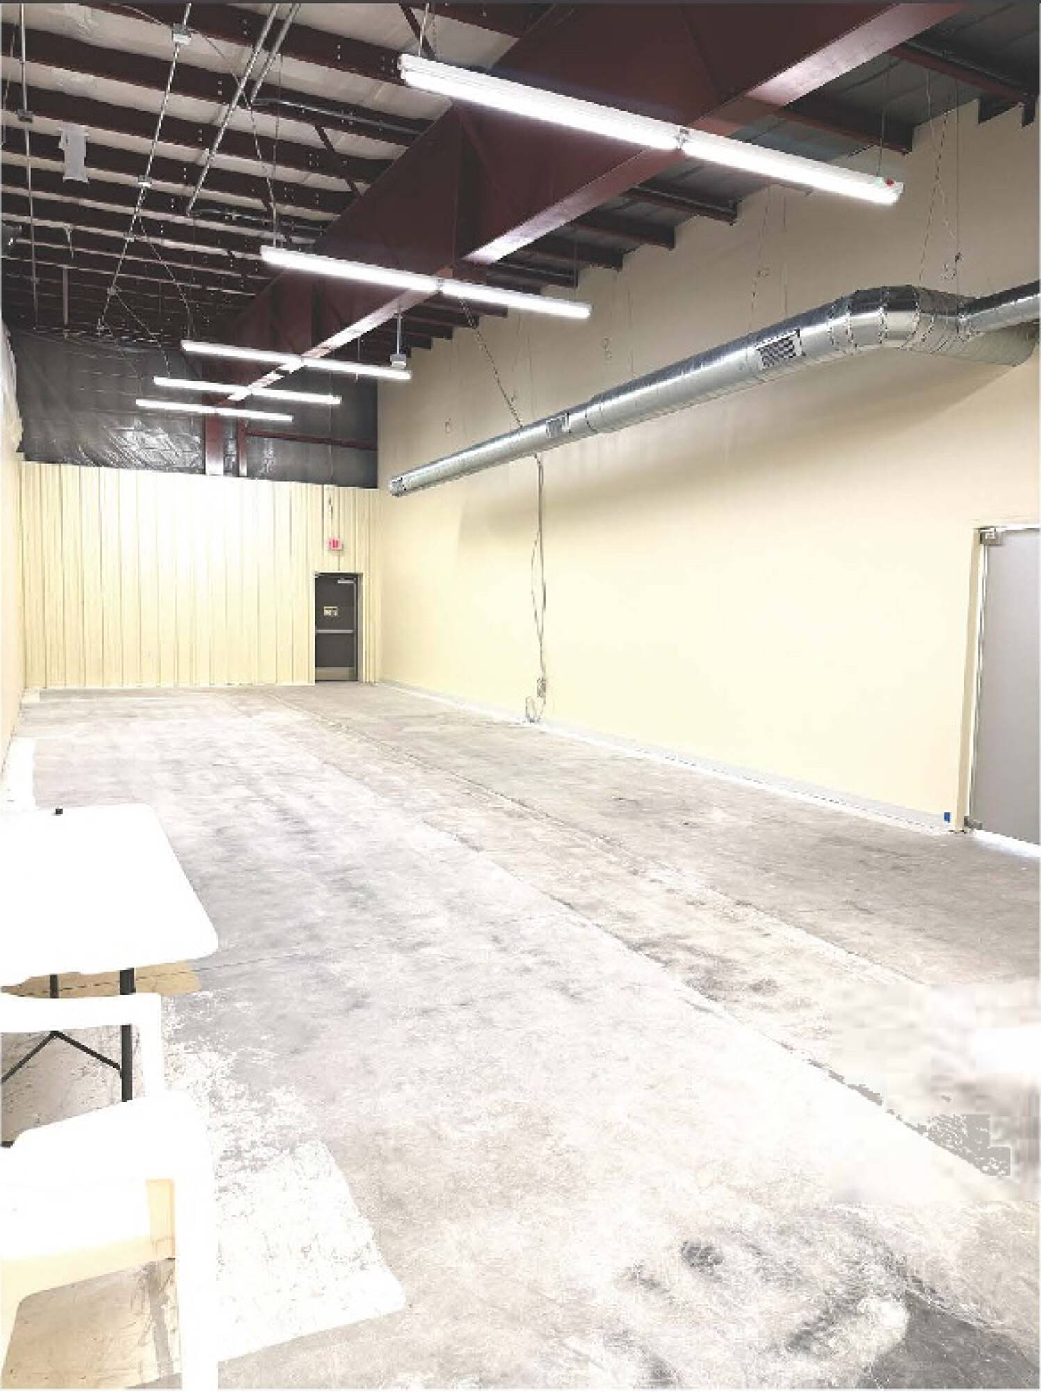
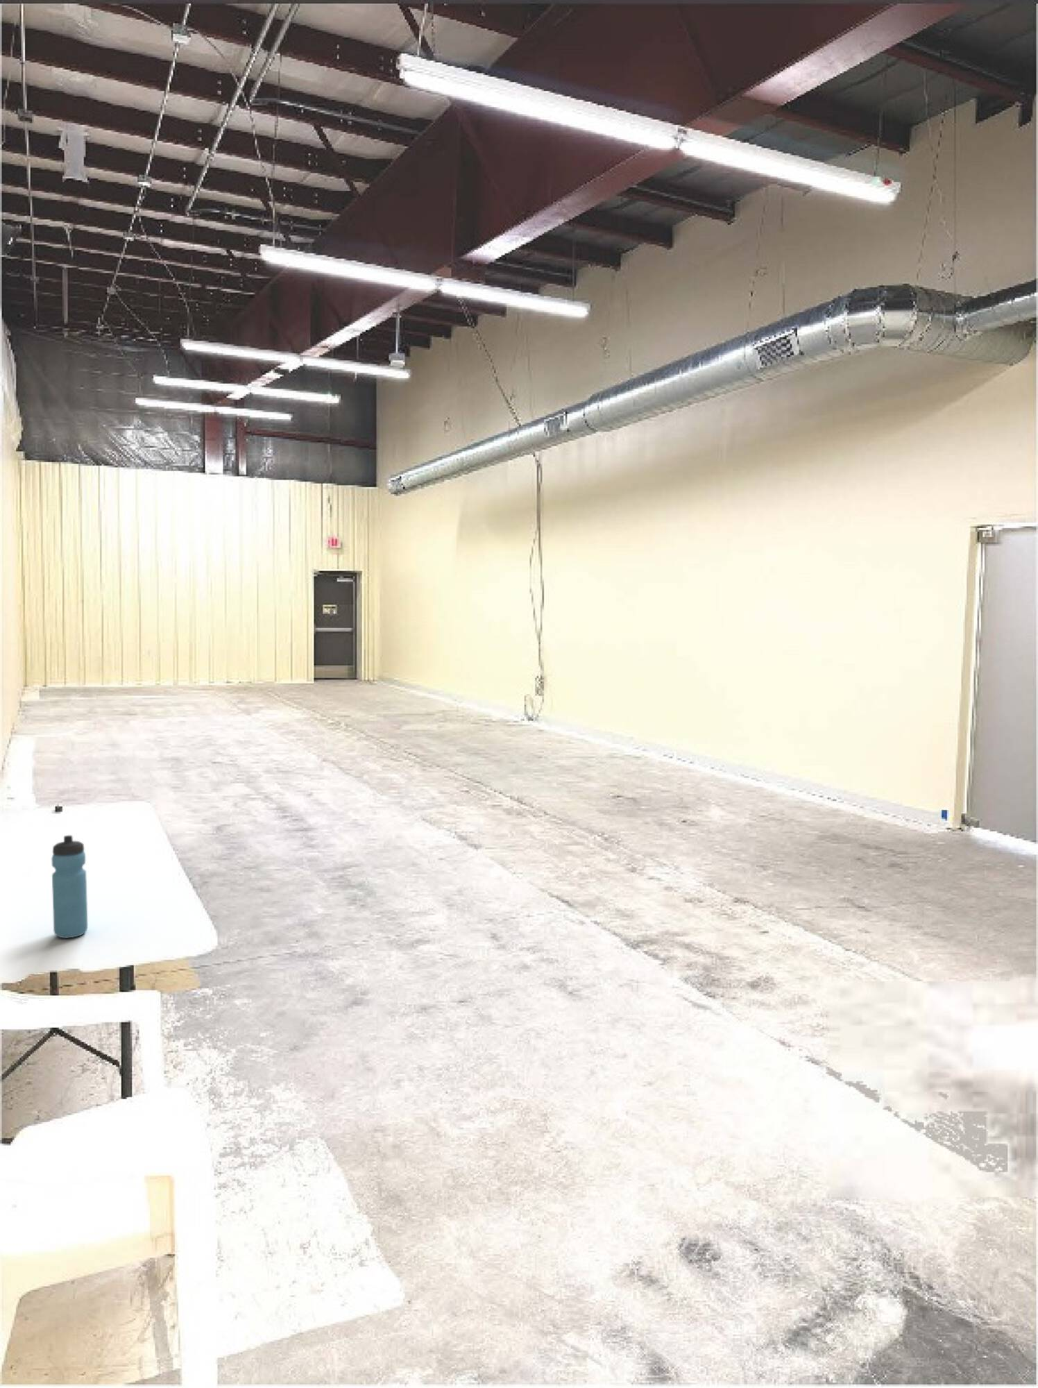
+ water bottle [50,835,88,939]
